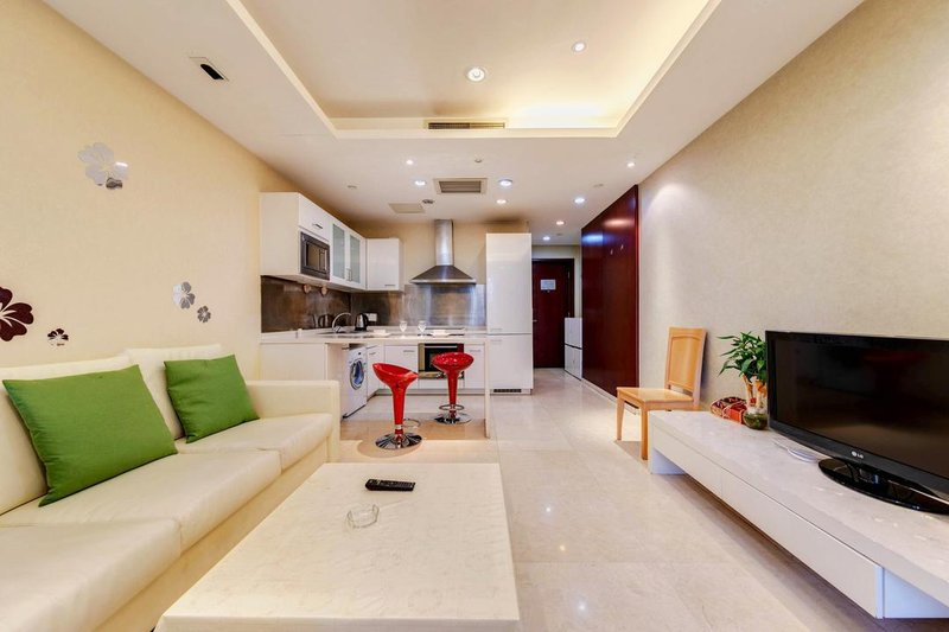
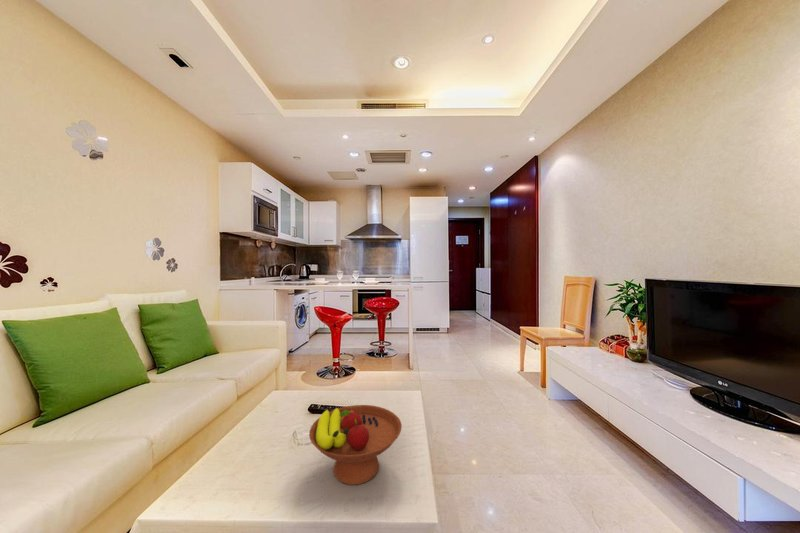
+ fruit bowl [308,404,403,486]
